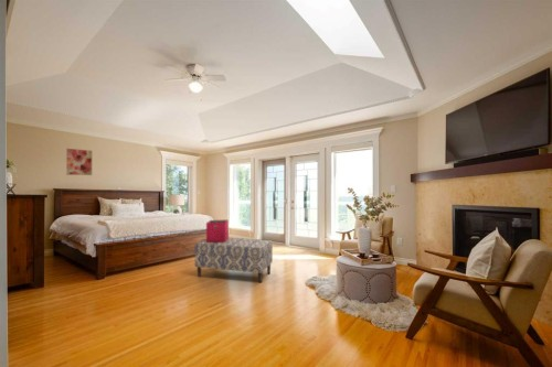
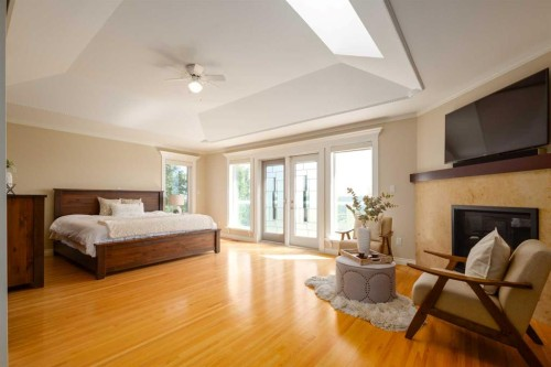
- bench [194,237,274,284]
- wall art [65,148,93,176]
- storage bin [205,219,230,242]
